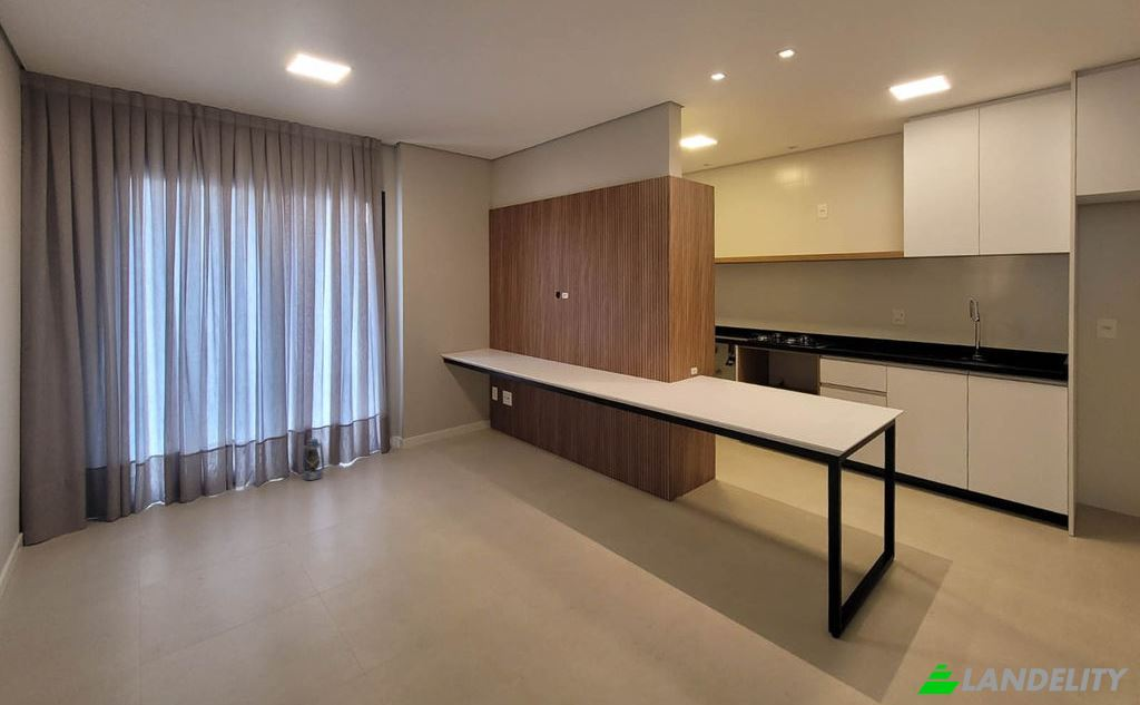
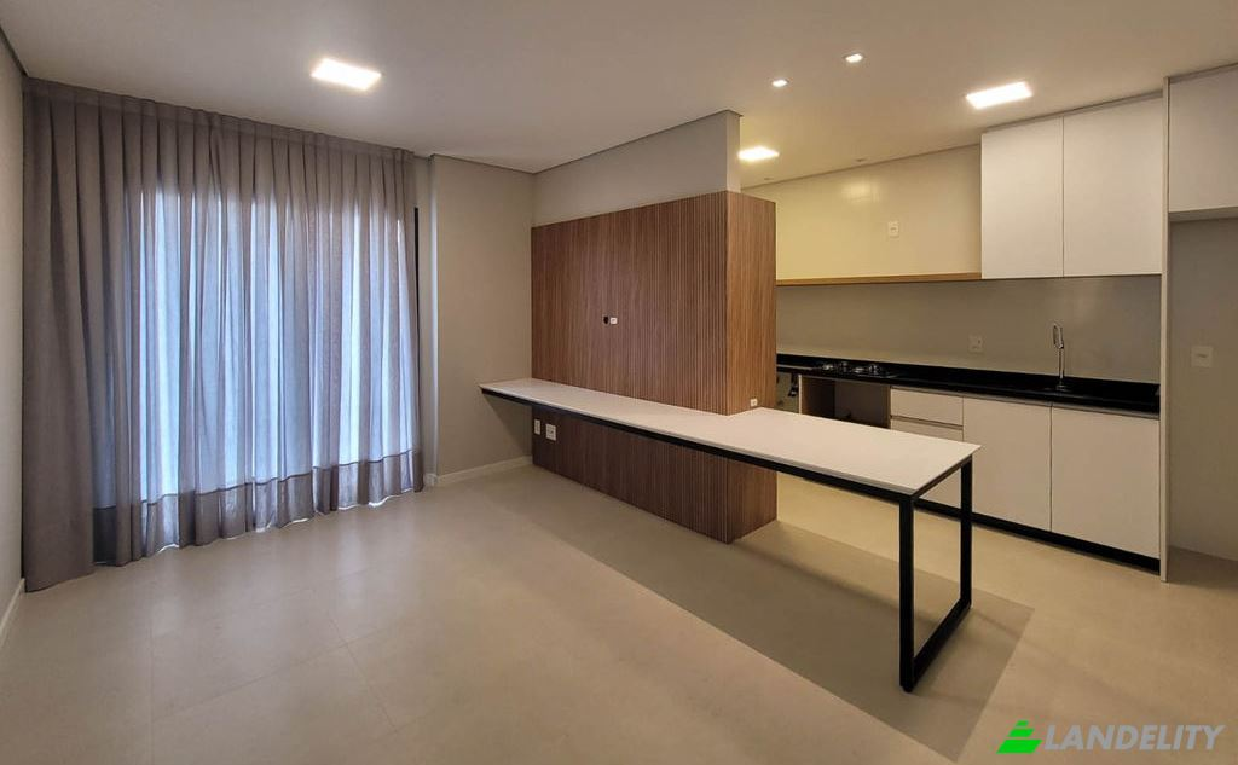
- lantern [302,435,325,481]
